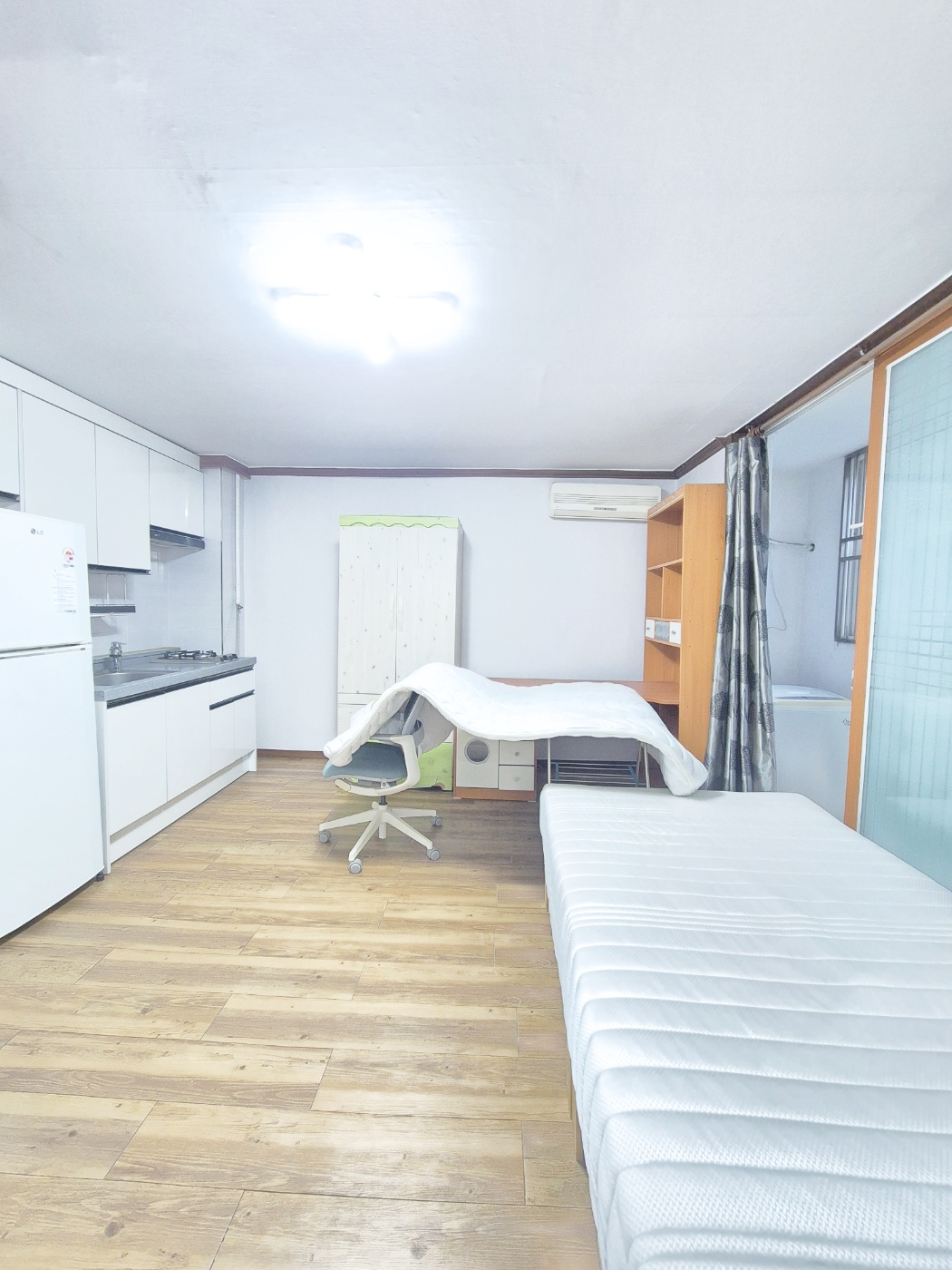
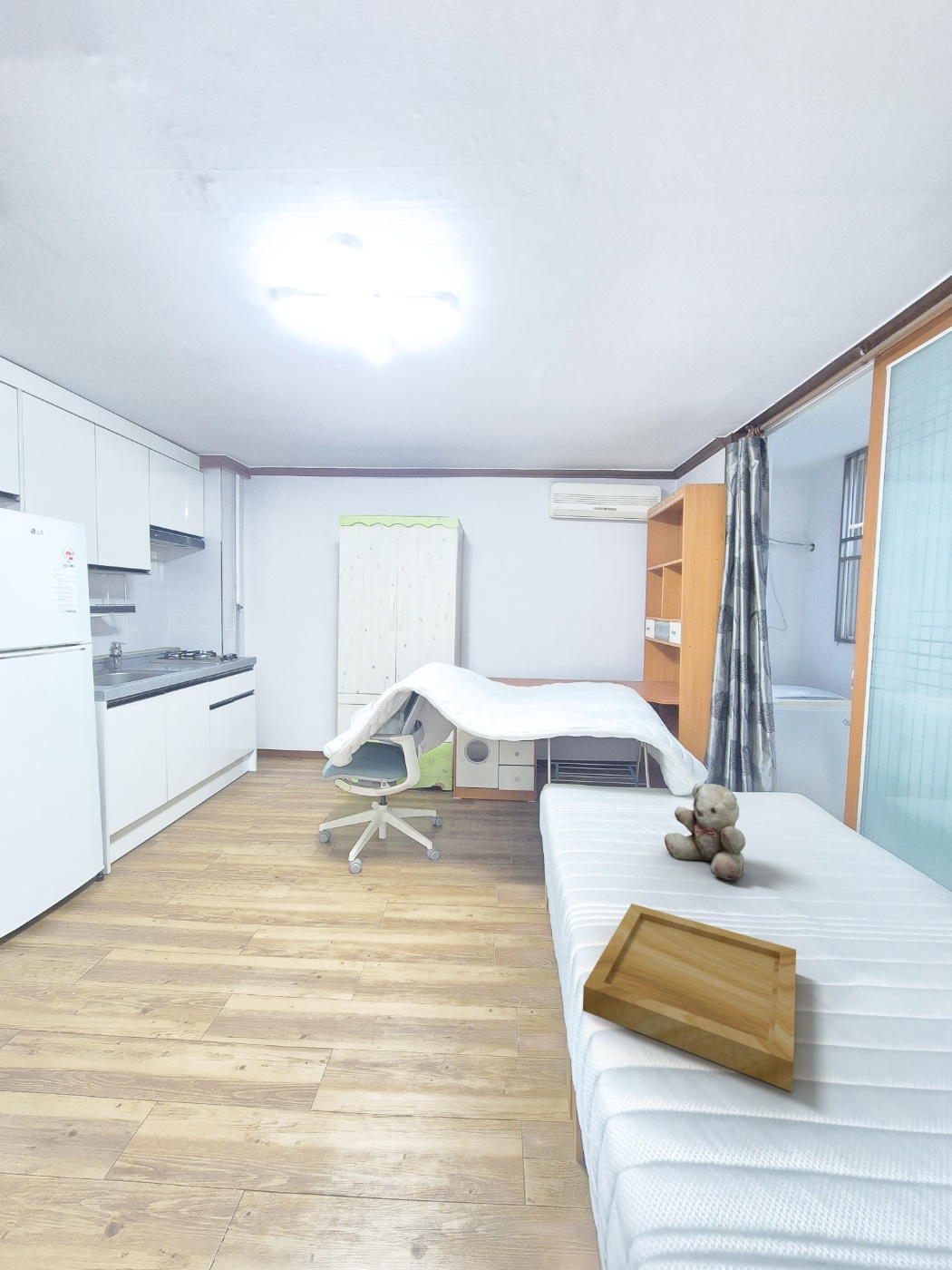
+ tray [582,903,797,1092]
+ teddy bear [664,781,746,882]
